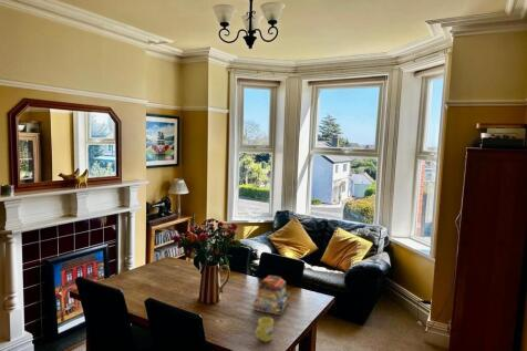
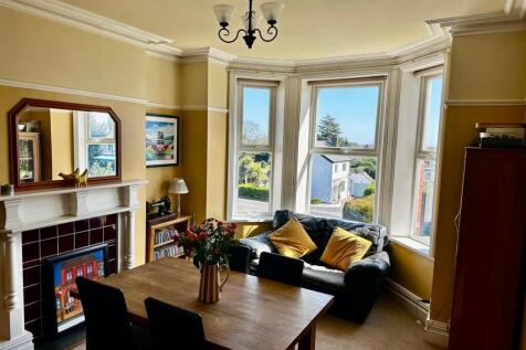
- mug [255,316,275,343]
- book [252,275,291,316]
